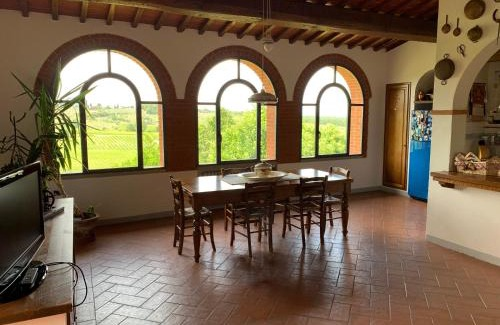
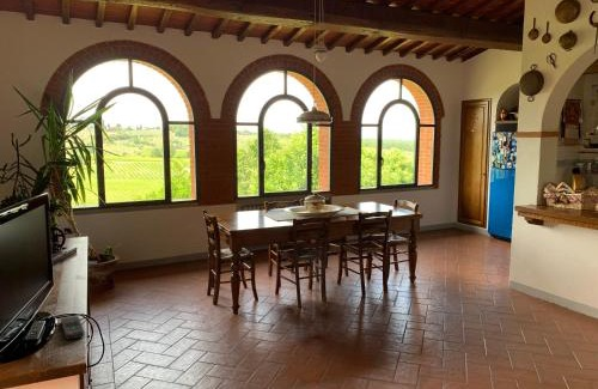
+ remote control [60,315,86,340]
